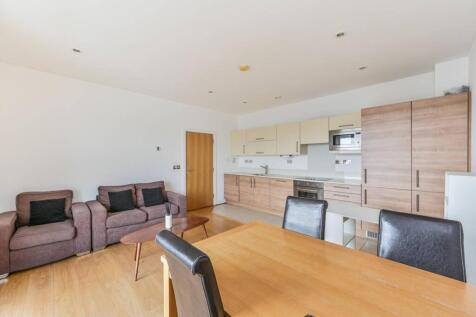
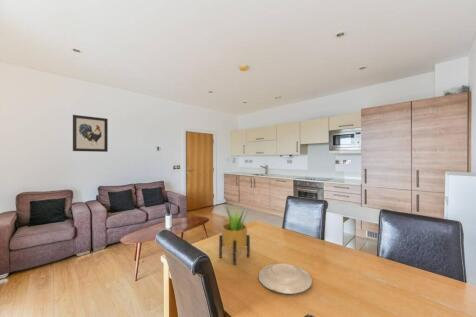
+ potted plant [218,204,251,266]
+ plate [258,263,313,295]
+ wall art [72,114,109,153]
